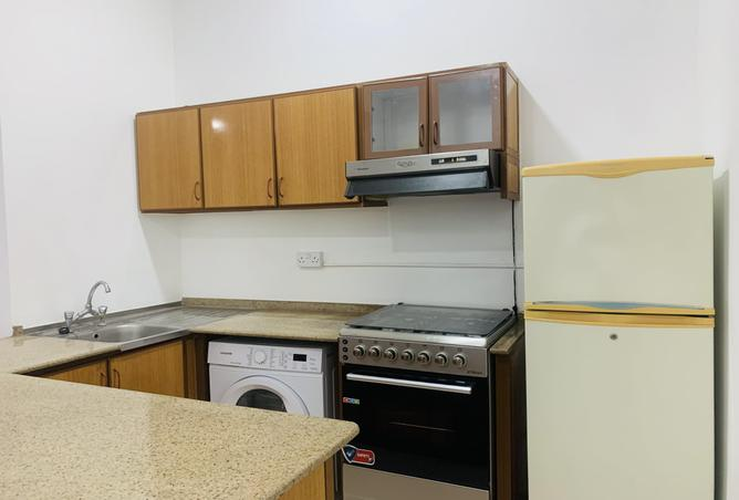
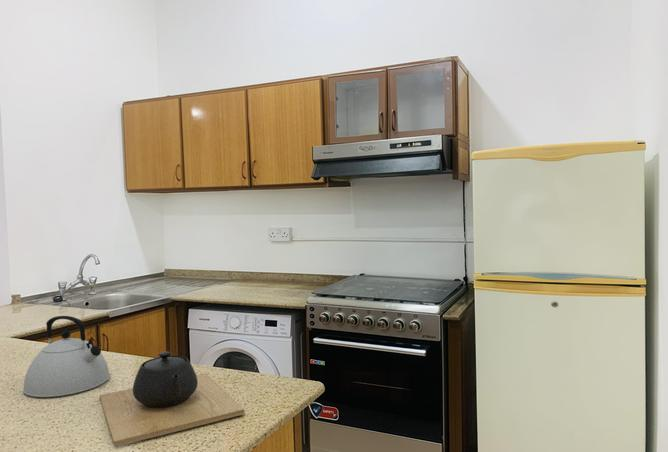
+ teapot [99,350,245,448]
+ kettle [22,315,111,398]
